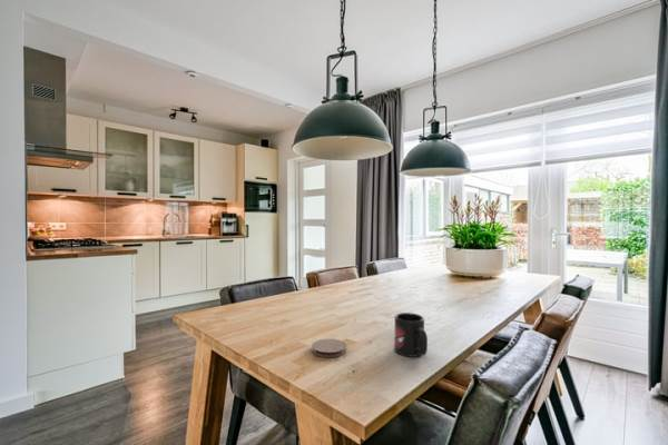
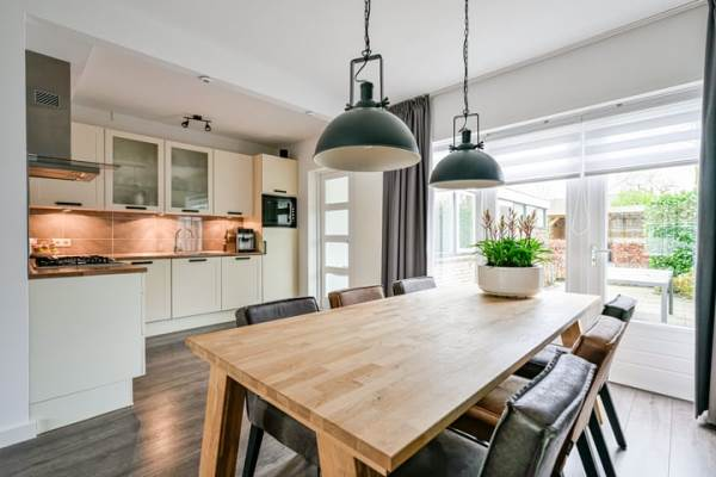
- mug [393,312,429,358]
- coaster [311,338,347,358]
